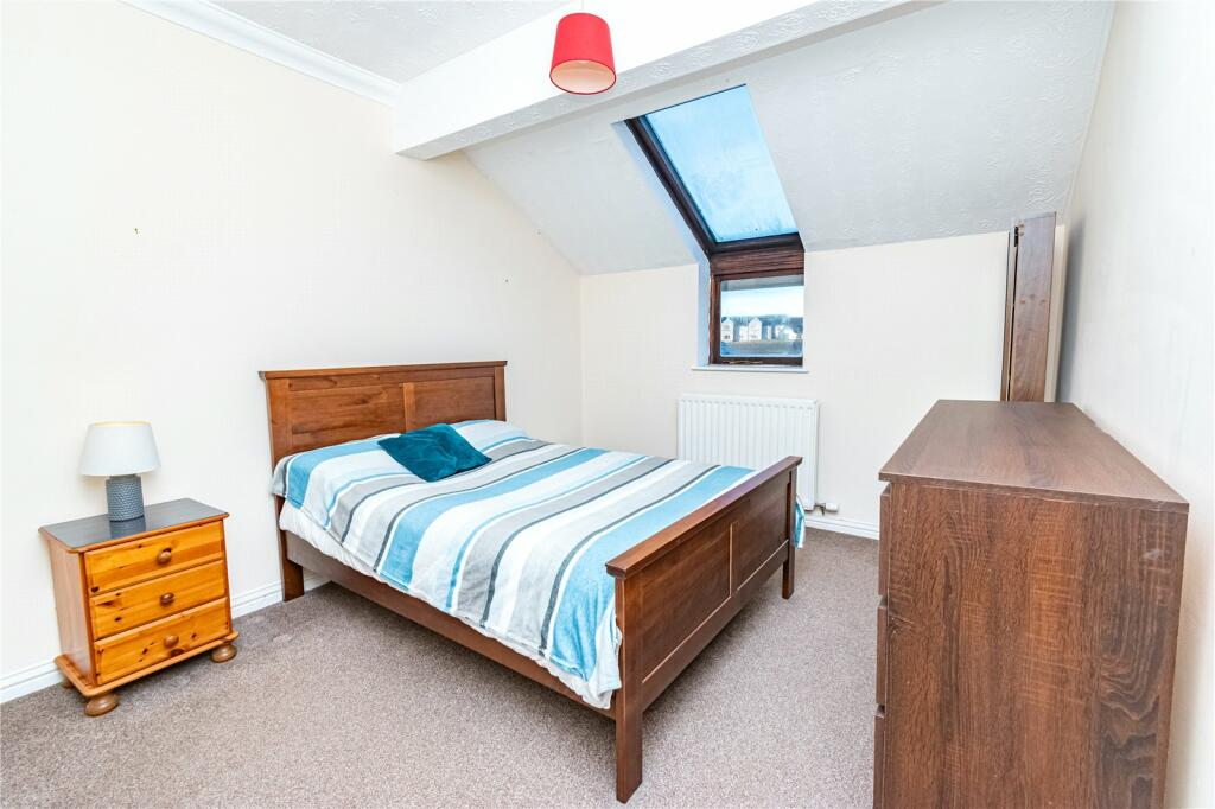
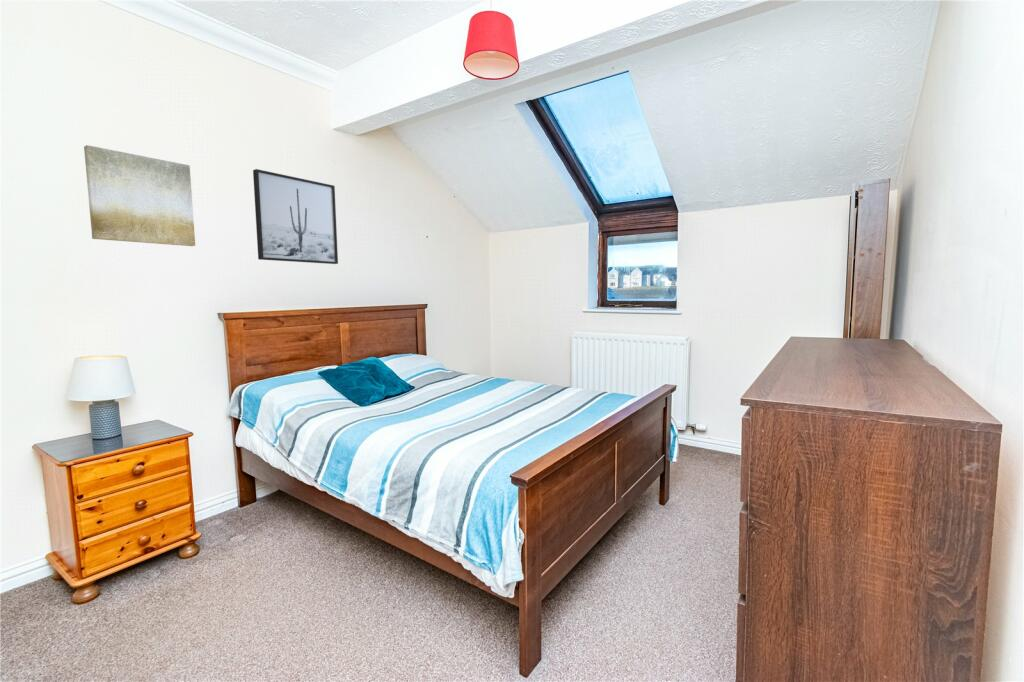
+ wall art [83,144,196,247]
+ wall art [252,168,339,265]
